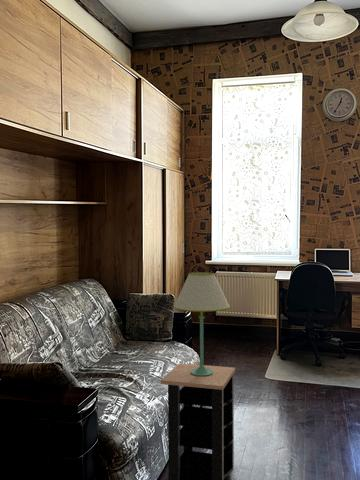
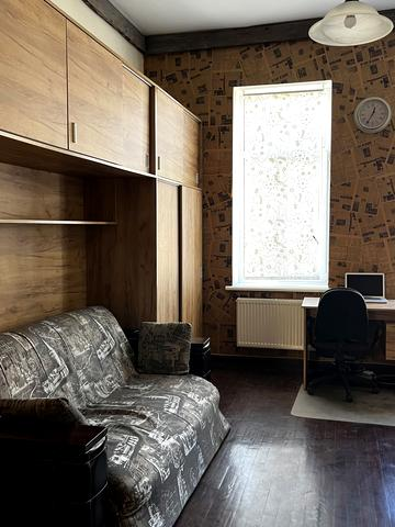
- side table [160,362,236,480]
- table lamp [173,271,231,376]
